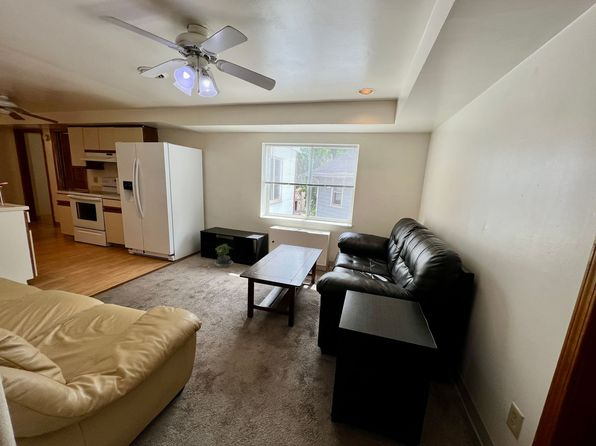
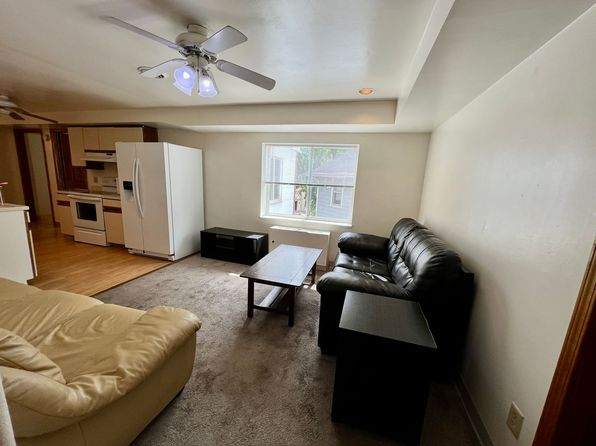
- potted plant [211,243,234,268]
